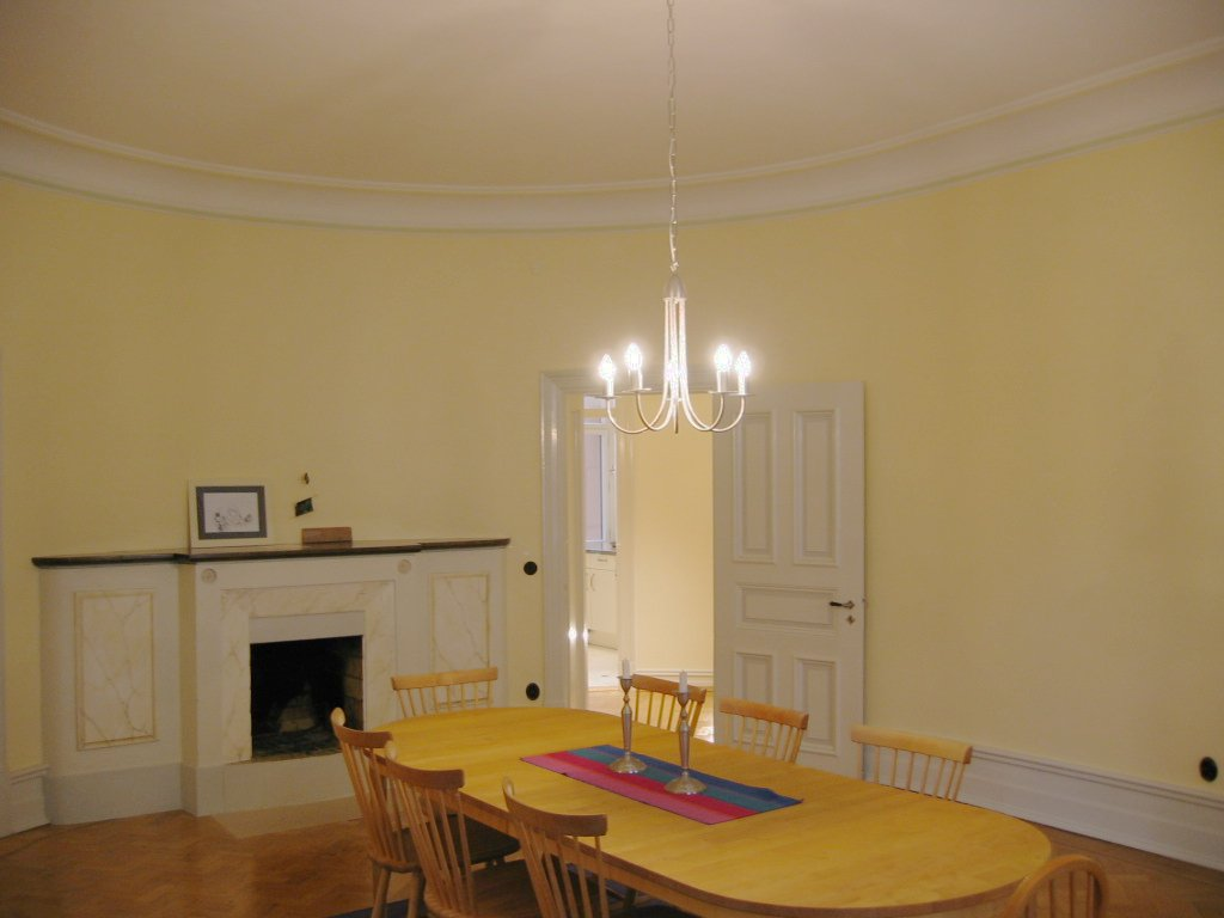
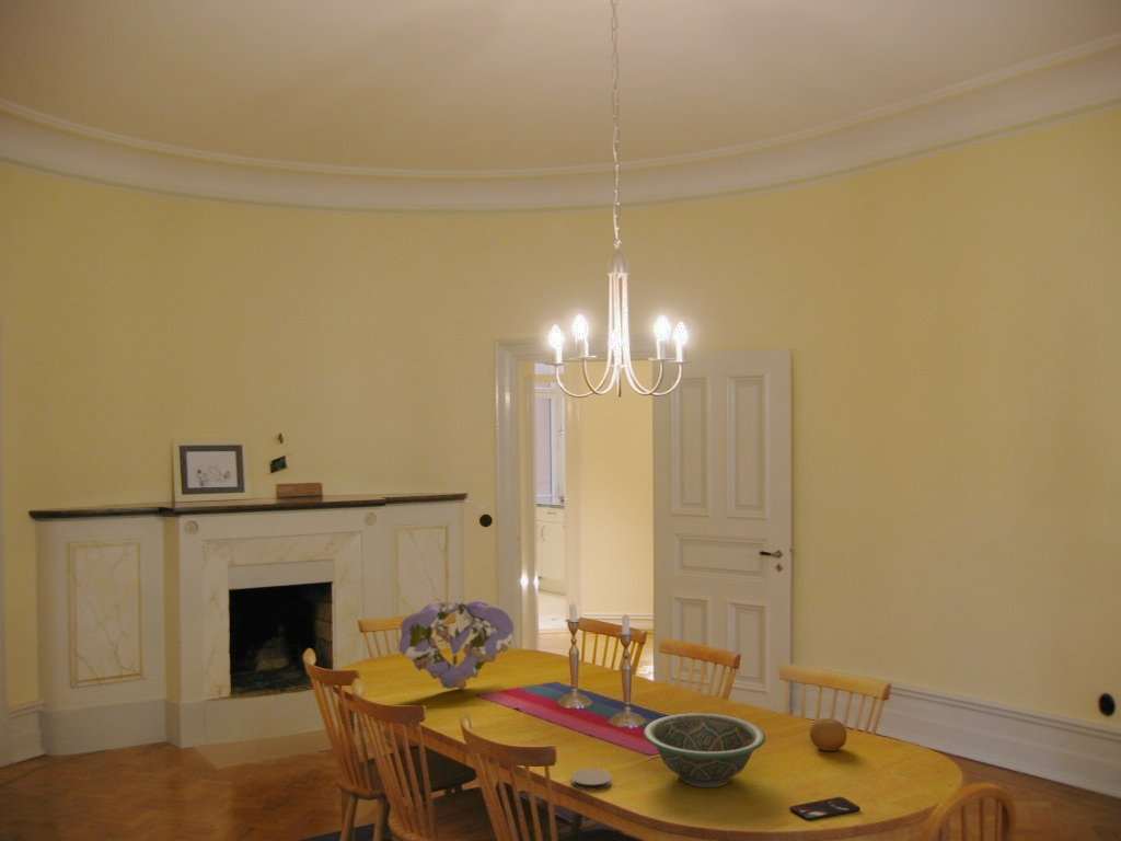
+ coaster [570,768,613,792]
+ flower bouquet [398,598,515,690]
+ decorative bowl [643,712,766,788]
+ fruit [809,717,848,752]
+ smartphone [788,796,862,821]
